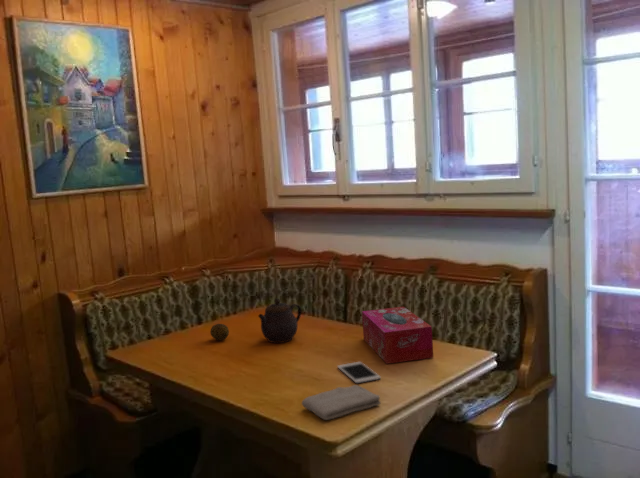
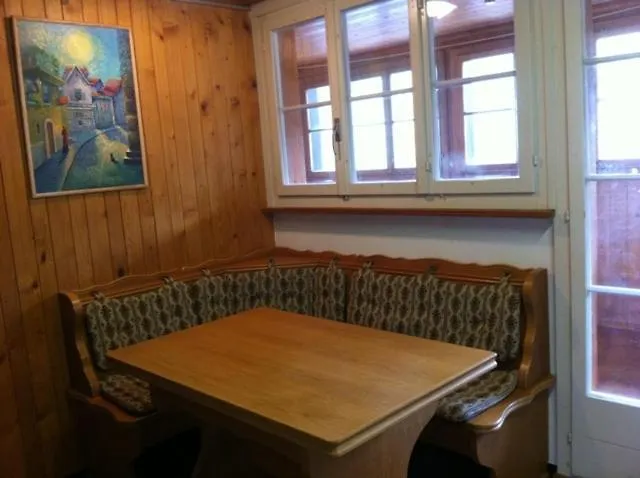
- tissue box [361,306,434,365]
- cell phone [336,361,382,384]
- fruit [209,323,230,341]
- teapot [257,297,302,344]
- washcloth [301,384,382,421]
